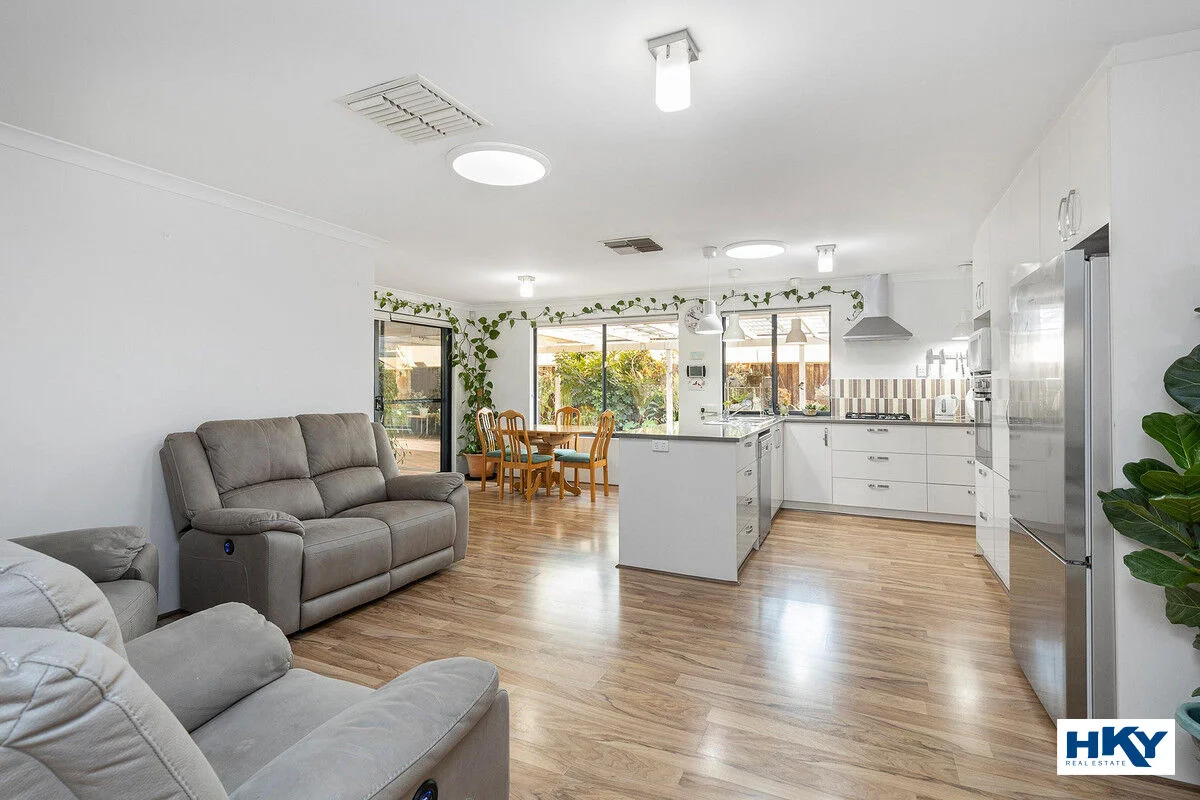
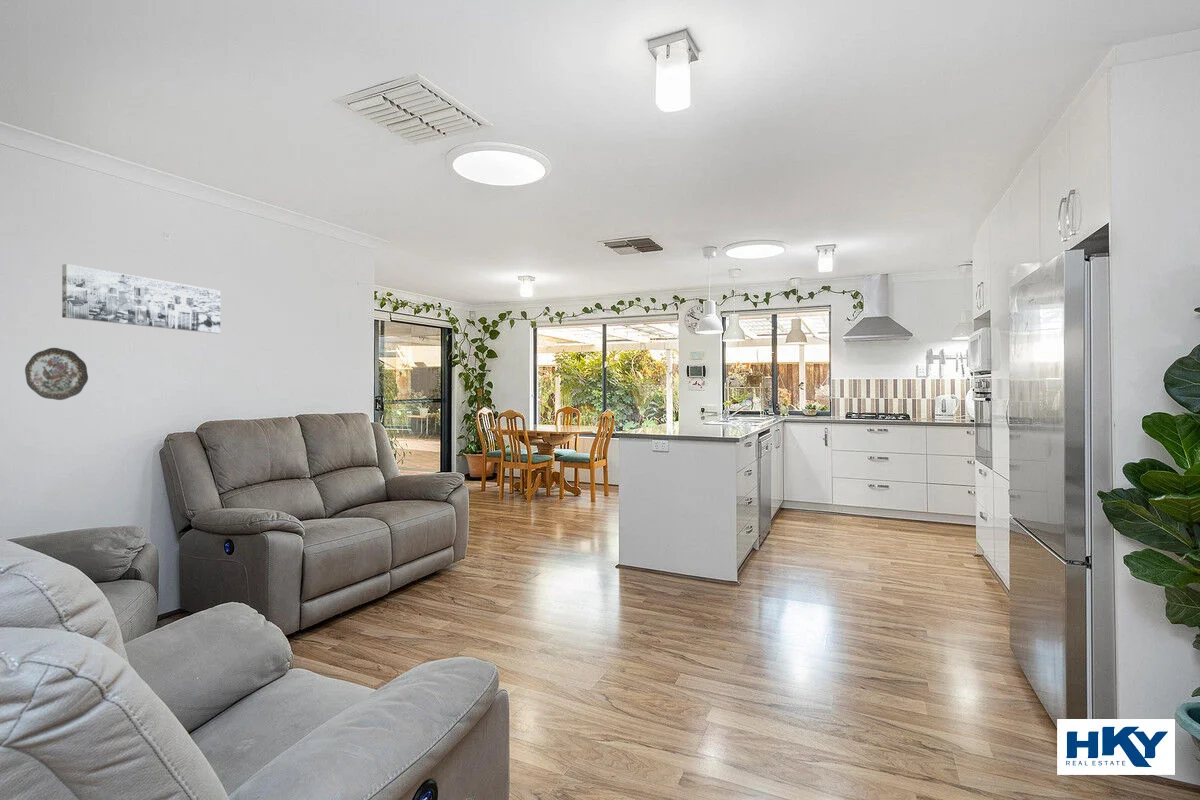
+ wall art [61,263,221,335]
+ decorative plate [24,347,89,401]
